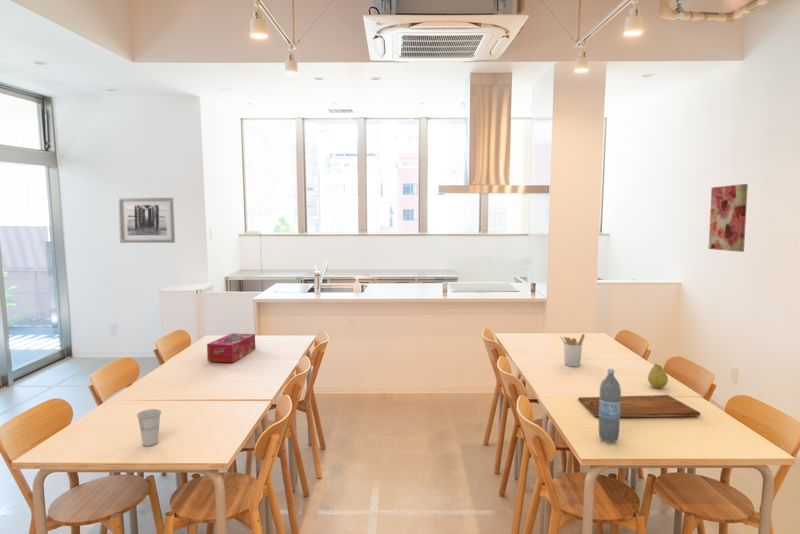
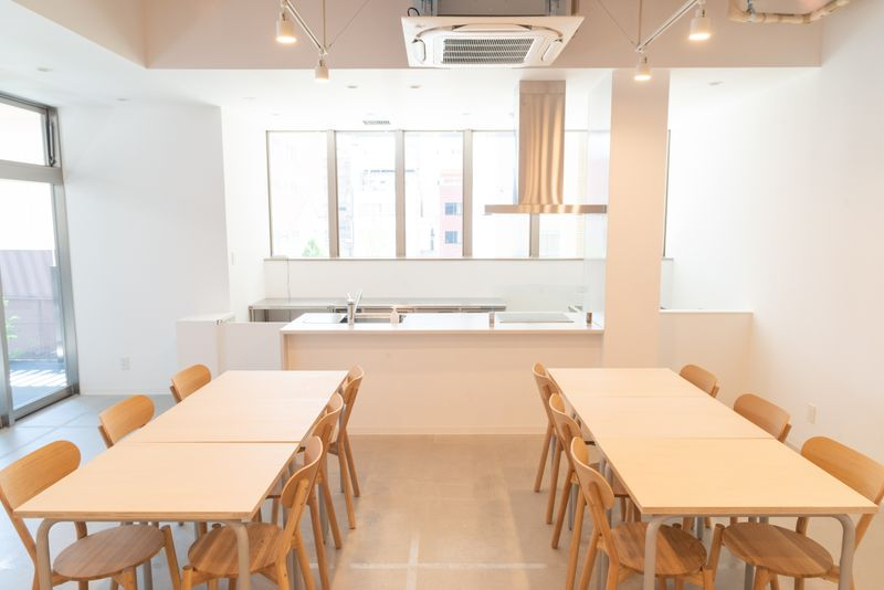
- water bottle [598,368,622,443]
- utensil holder [559,333,586,367]
- wall art [708,183,749,253]
- cutting board [577,394,701,418]
- cup [136,408,162,447]
- wall art [117,197,176,244]
- fruit [647,362,669,389]
- tissue box [206,332,256,363]
